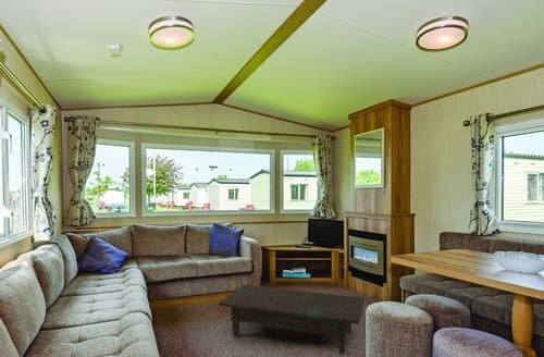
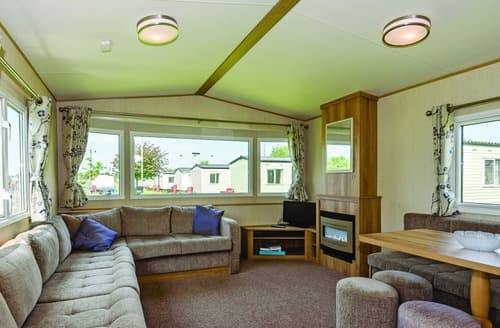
- coffee table [218,283,366,356]
